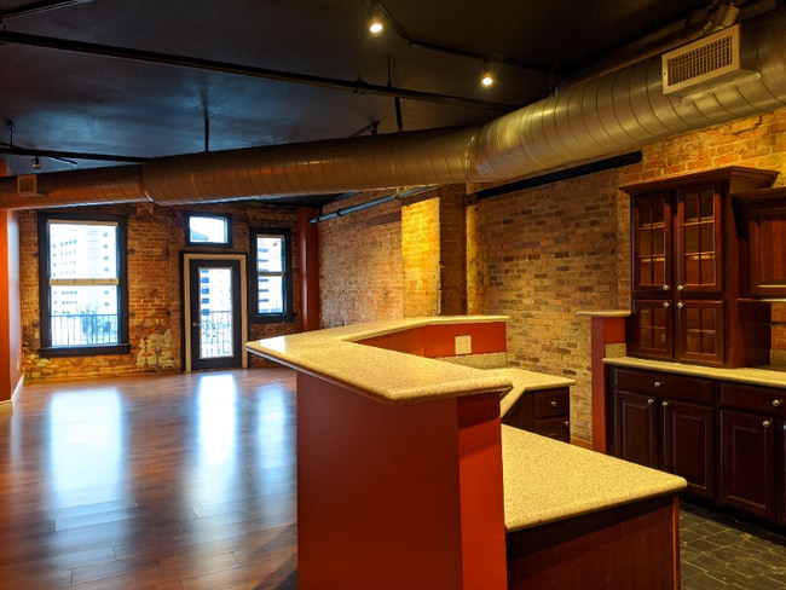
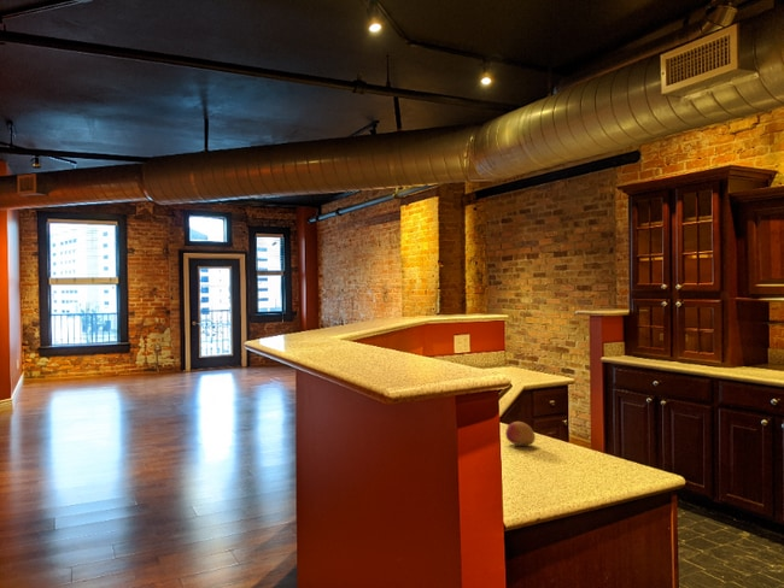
+ fruit [504,421,537,446]
